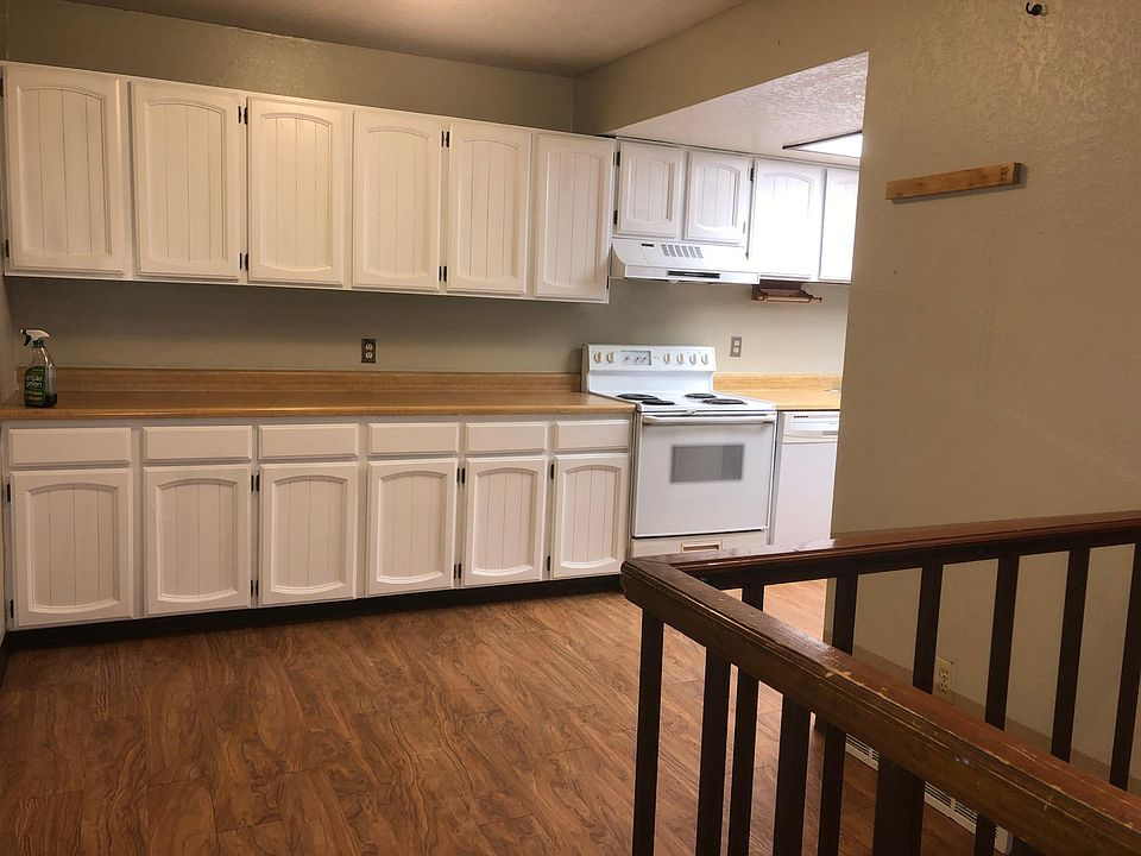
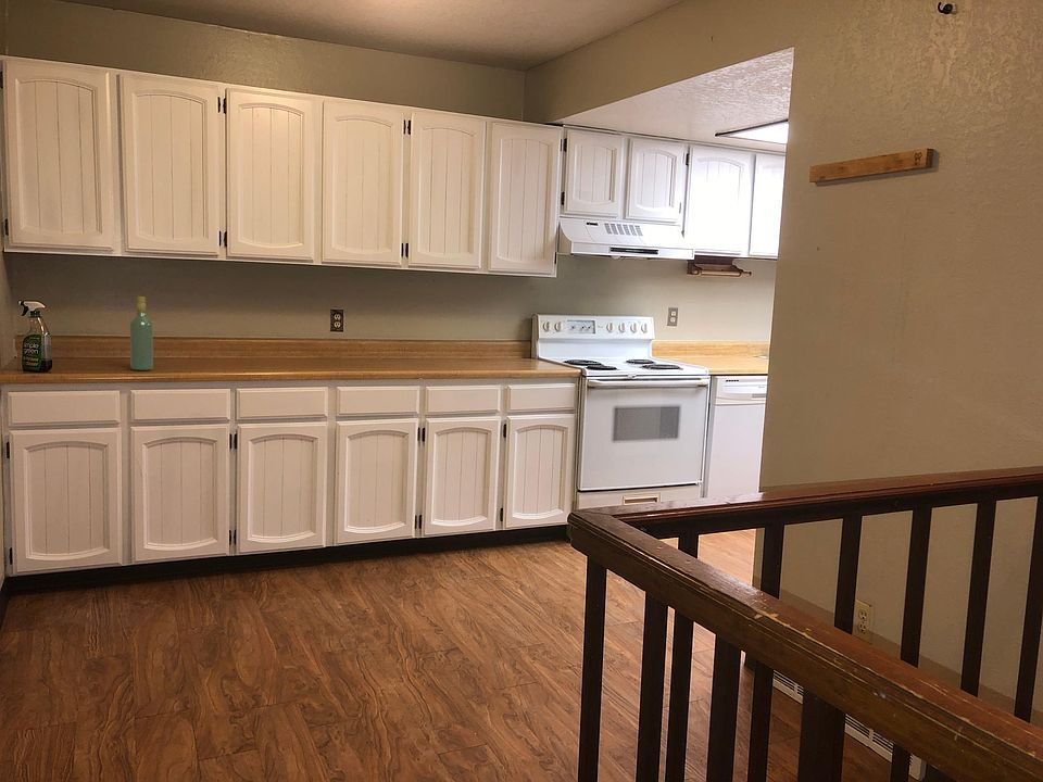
+ wine bottle [128,295,154,371]
